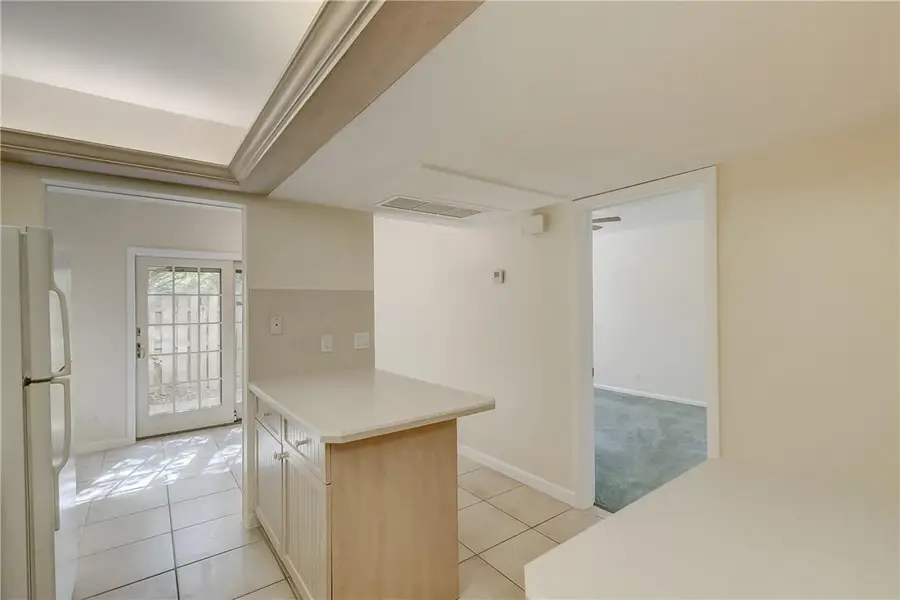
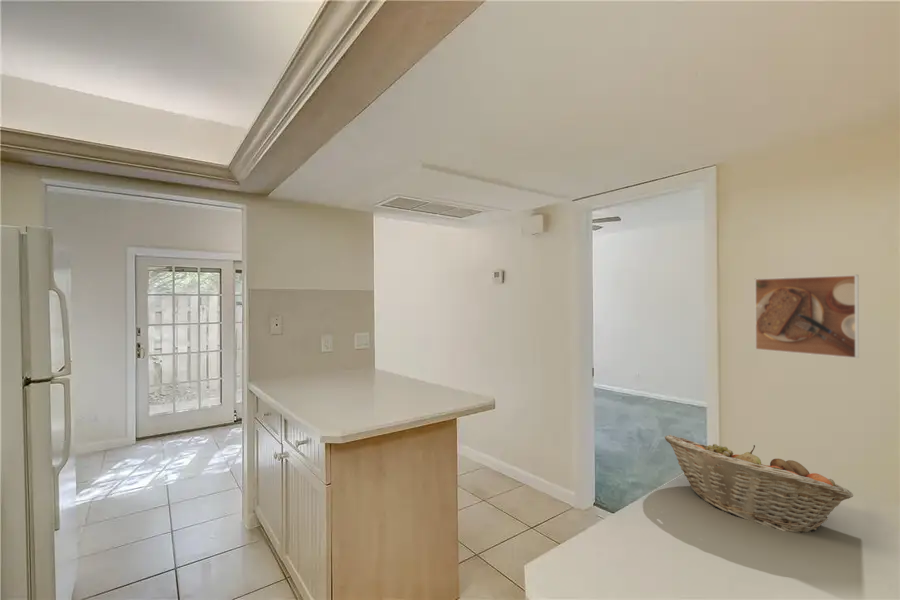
+ fruit basket [664,434,854,533]
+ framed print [754,274,860,359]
